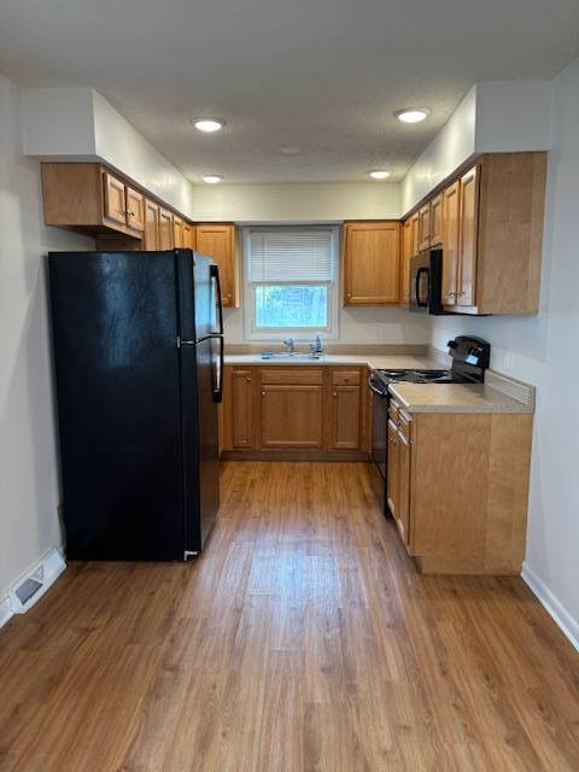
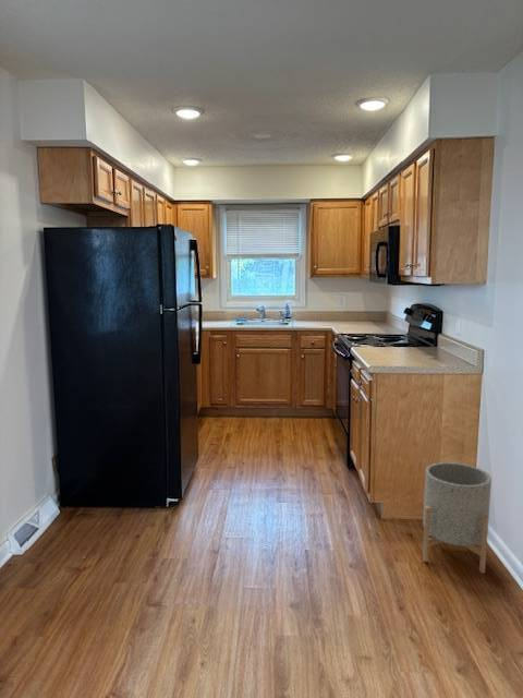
+ planter [422,461,492,574]
